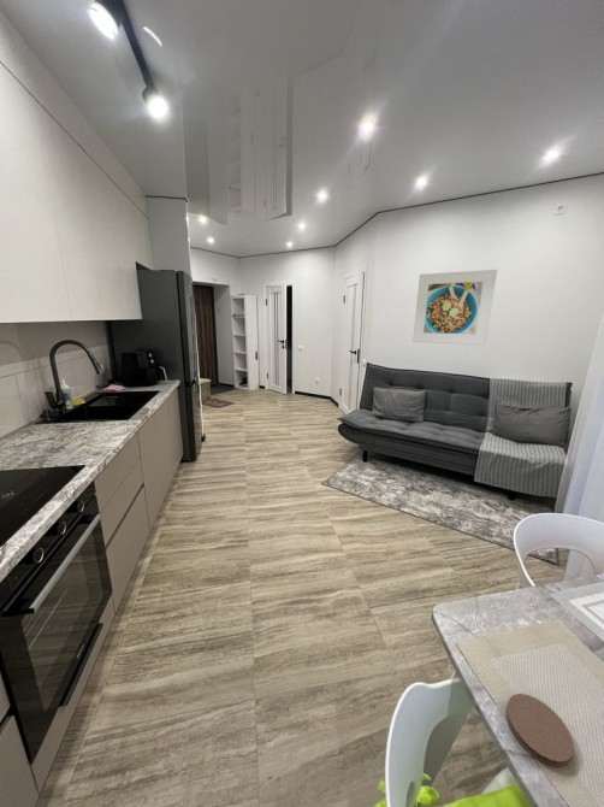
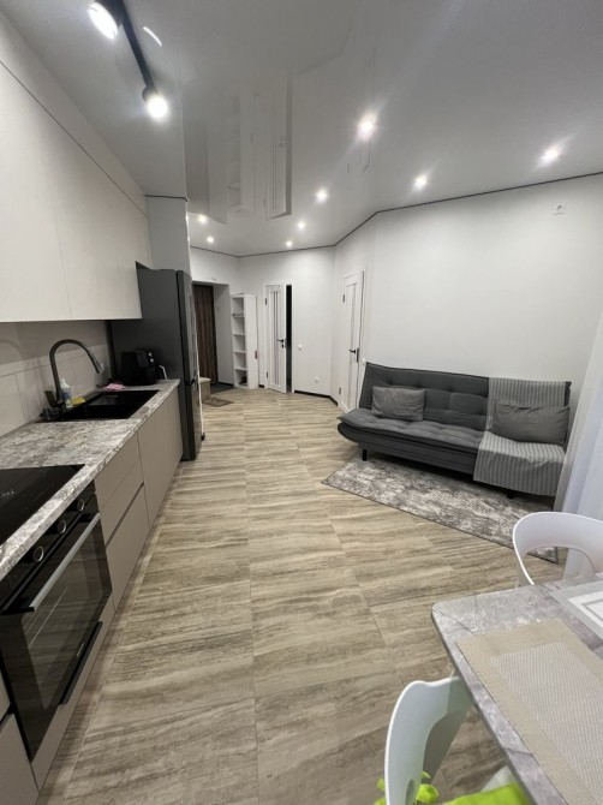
- coaster [505,693,575,768]
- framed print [411,269,498,346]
